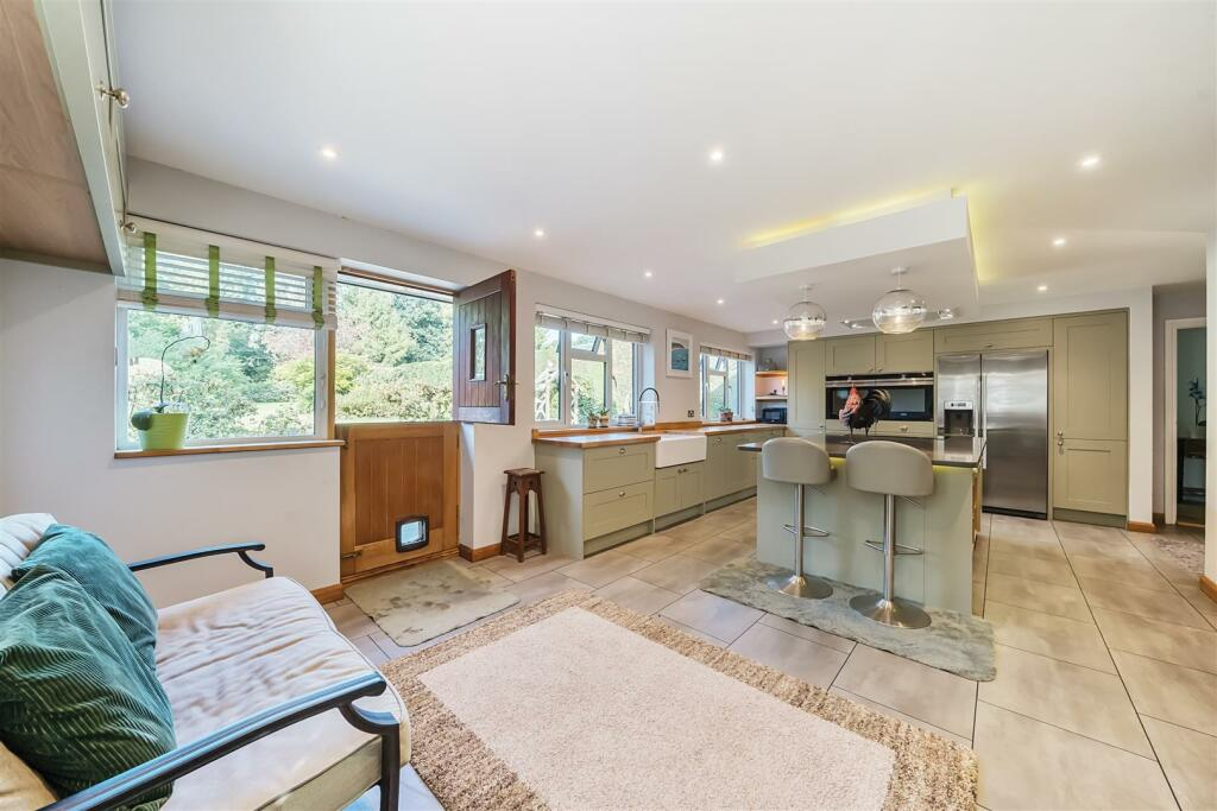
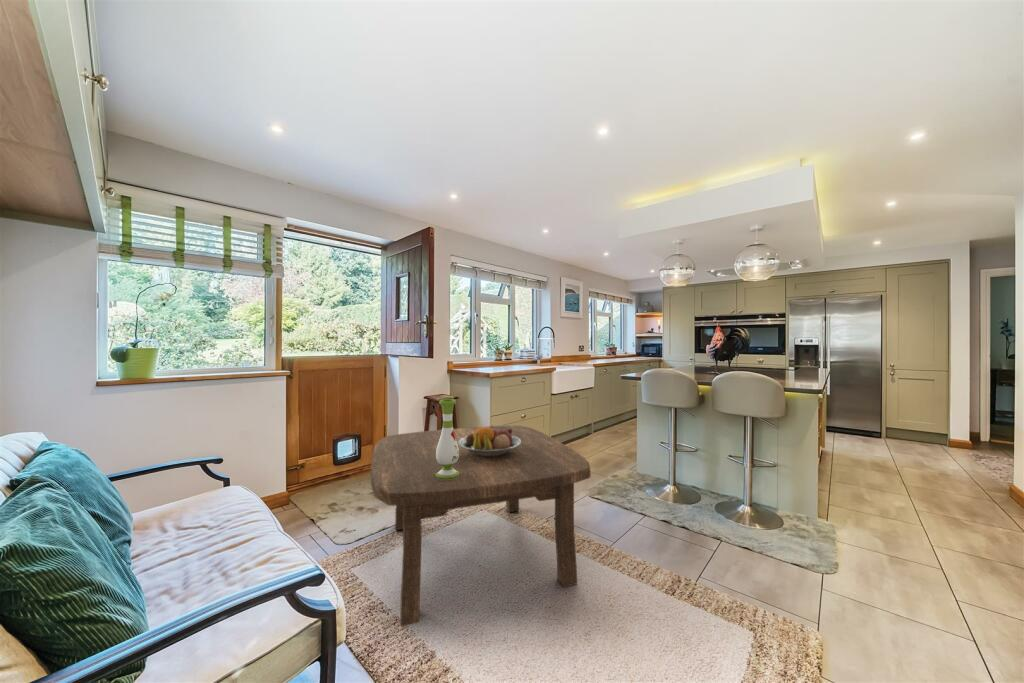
+ vase [436,398,459,479]
+ coffee table [370,425,592,627]
+ fruit bowl [458,424,521,457]
